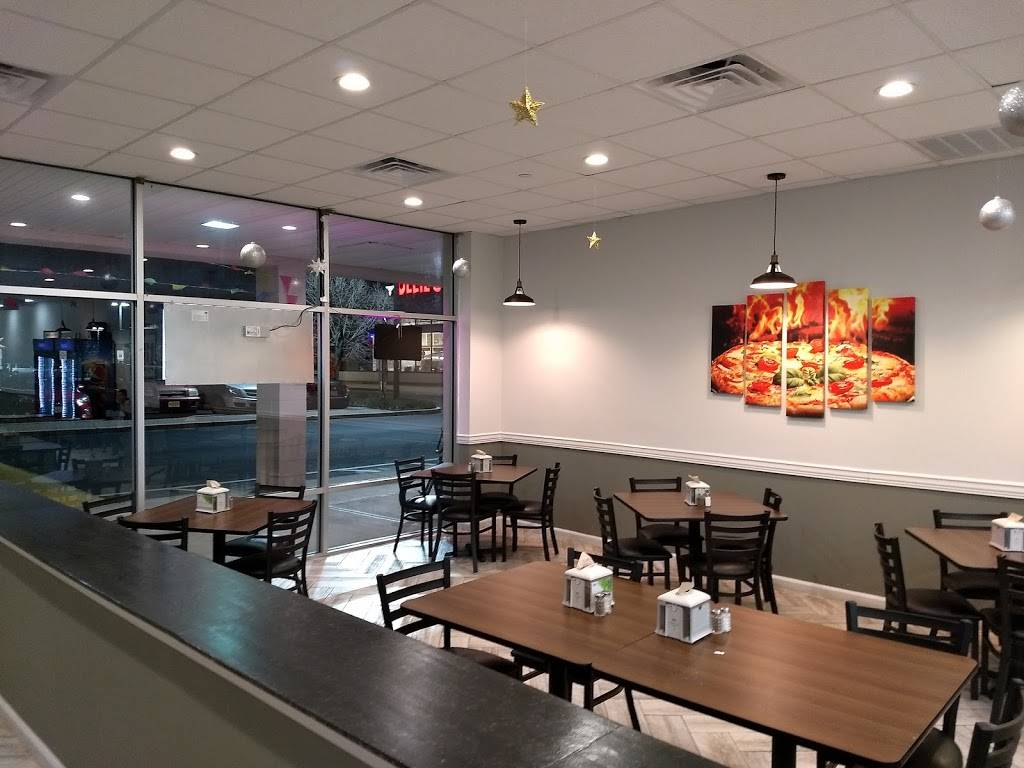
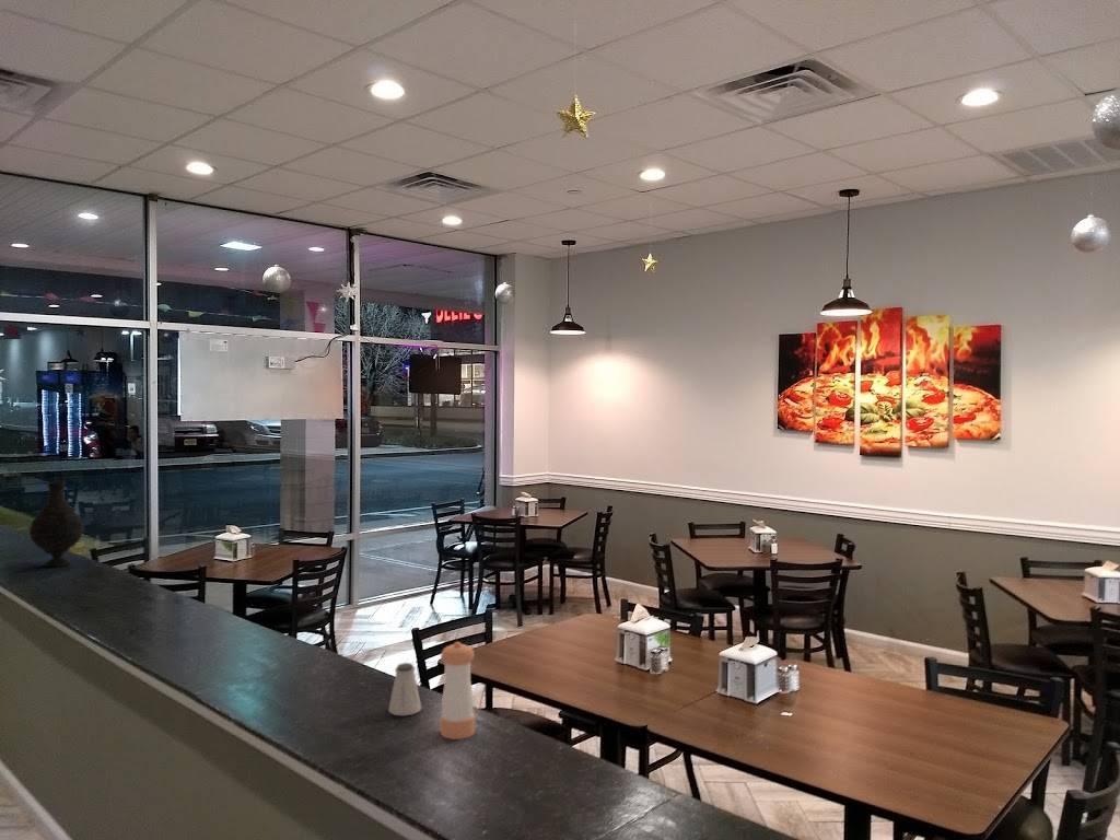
+ saltshaker [388,662,422,716]
+ pepper shaker [440,641,476,740]
+ vase [27,481,85,568]
